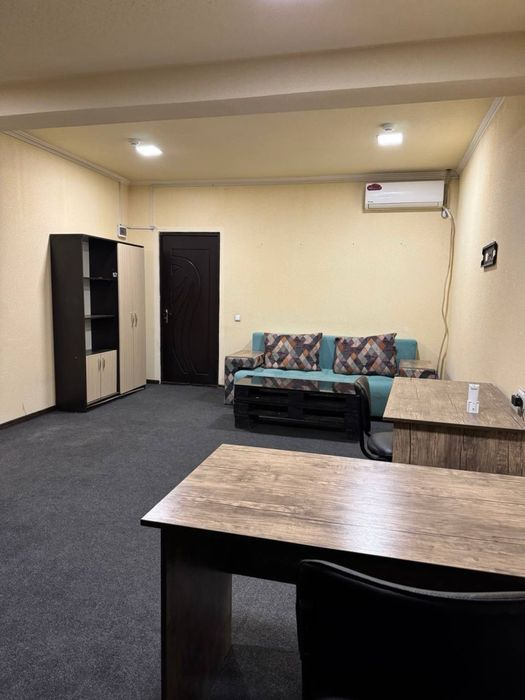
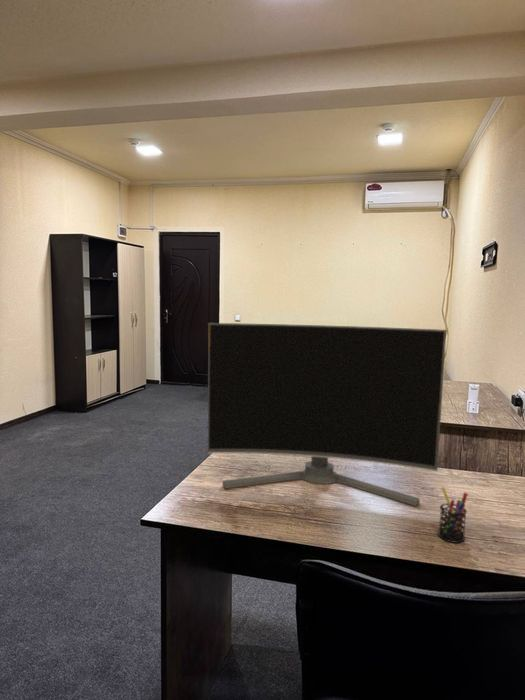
+ pen holder [437,486,469,544]
+ computer monitor [207,322,447,507]
